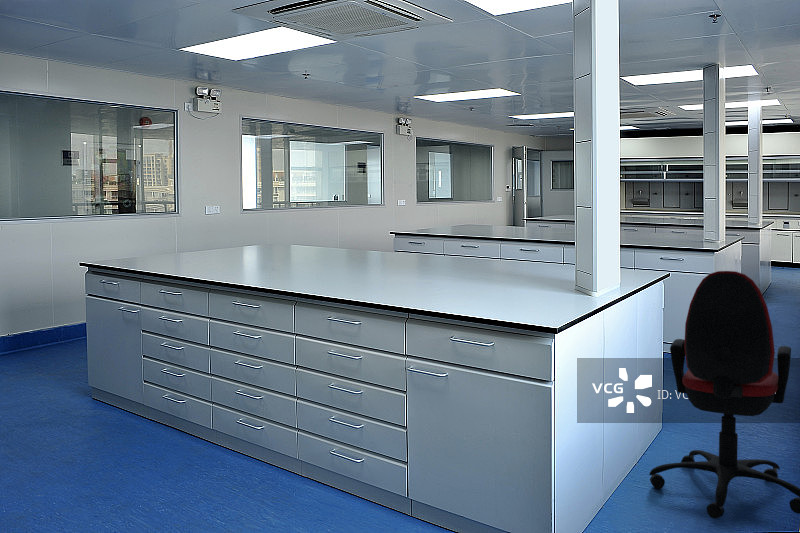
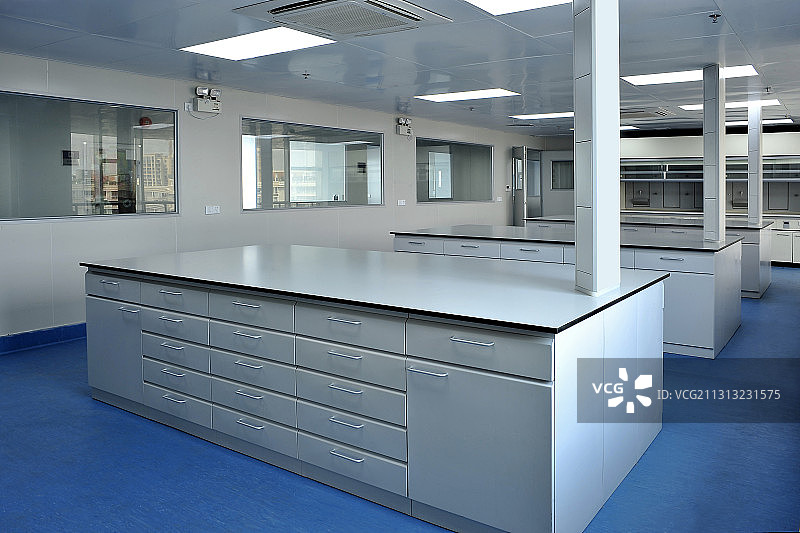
- office chair [648,270,800,520]
